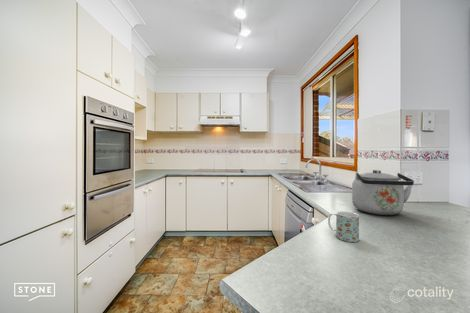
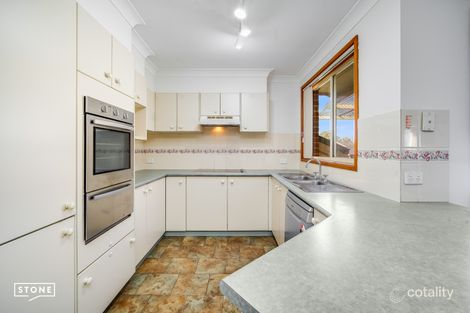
- kettle [351,169,415,216]
- mug [327,210,360,243]
